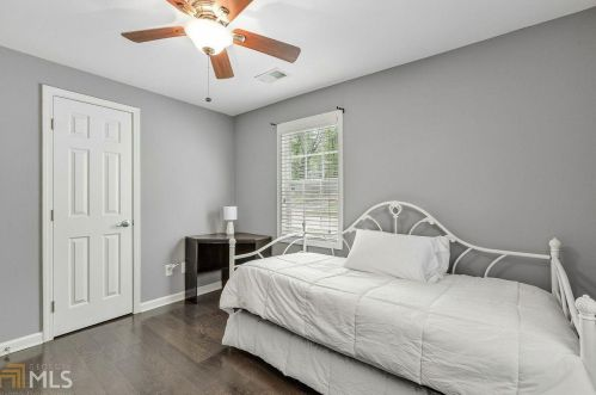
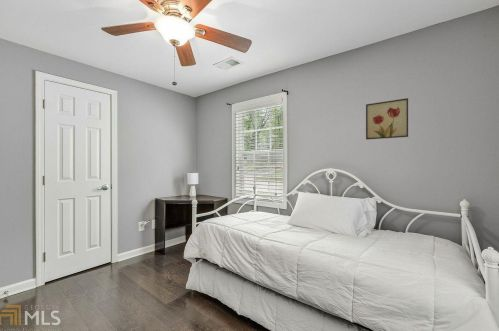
+ wall art [365,97,409,141]
